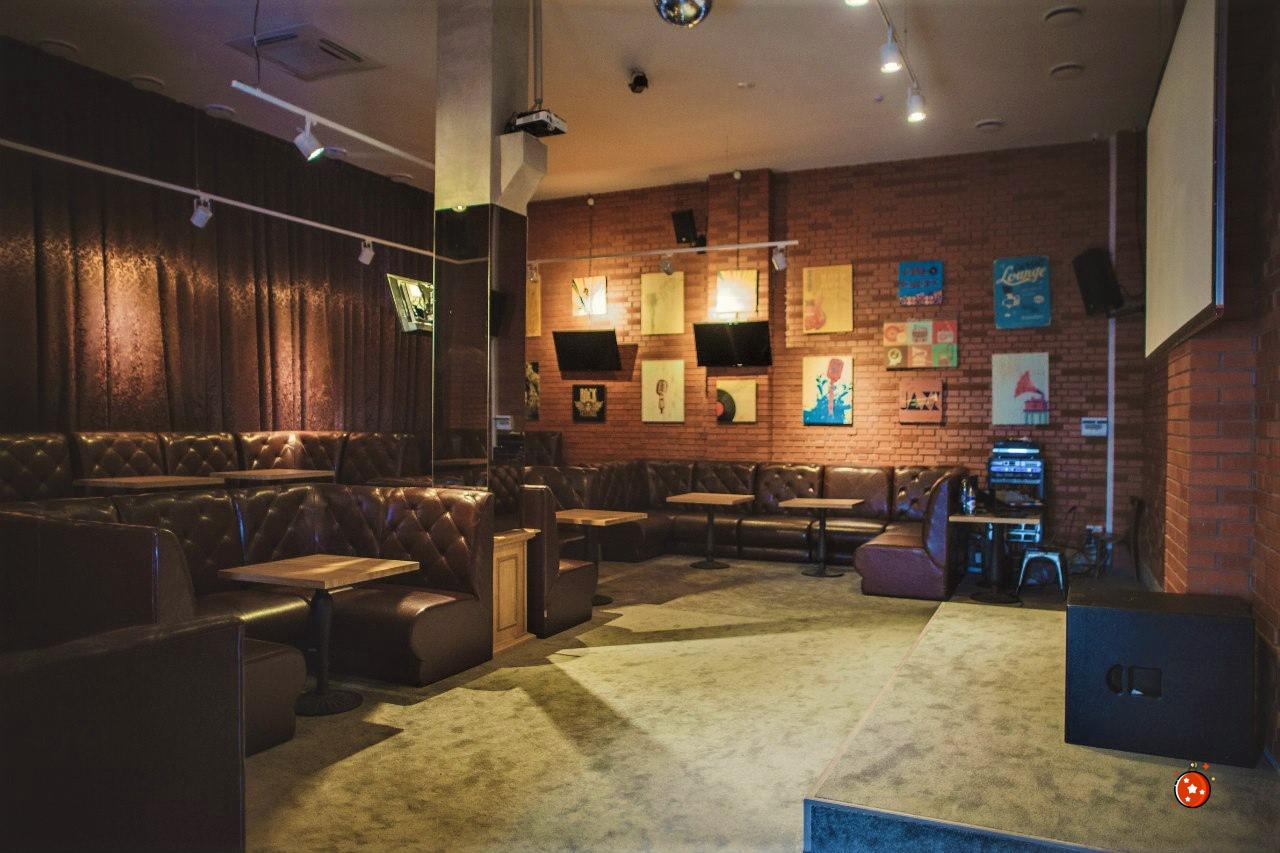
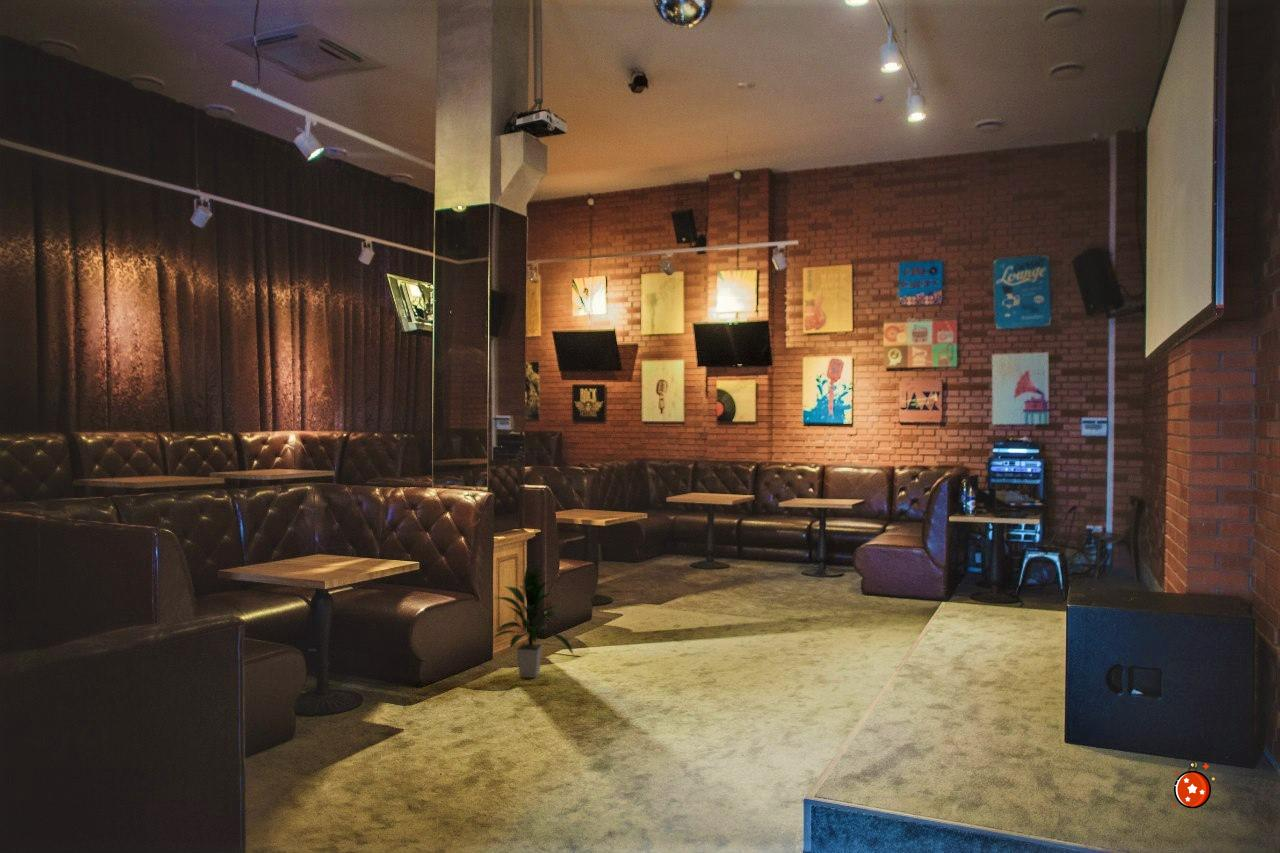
+ indoor plant [490,563,575,679]
